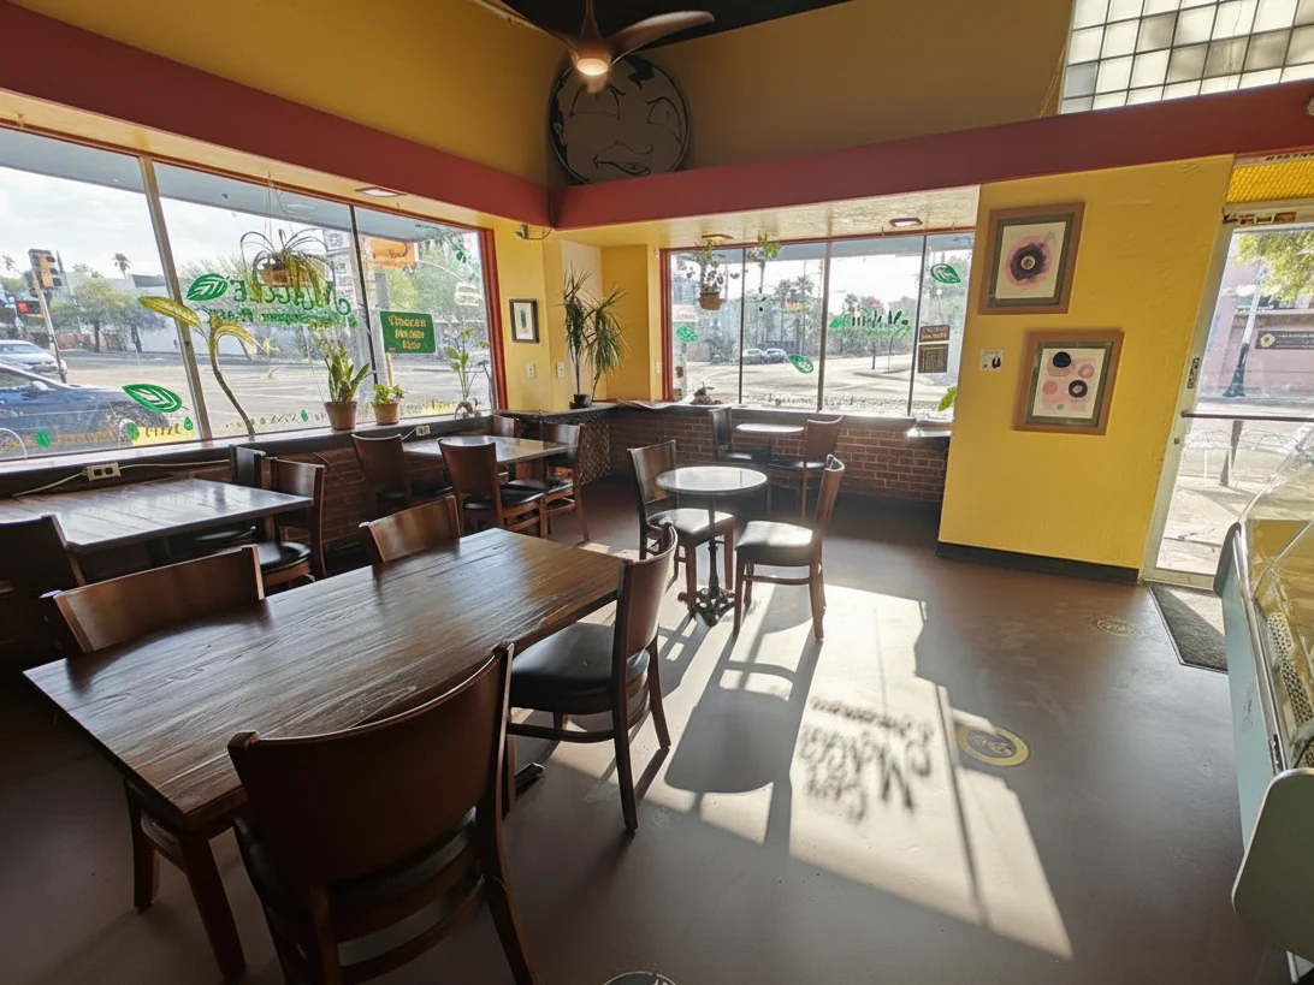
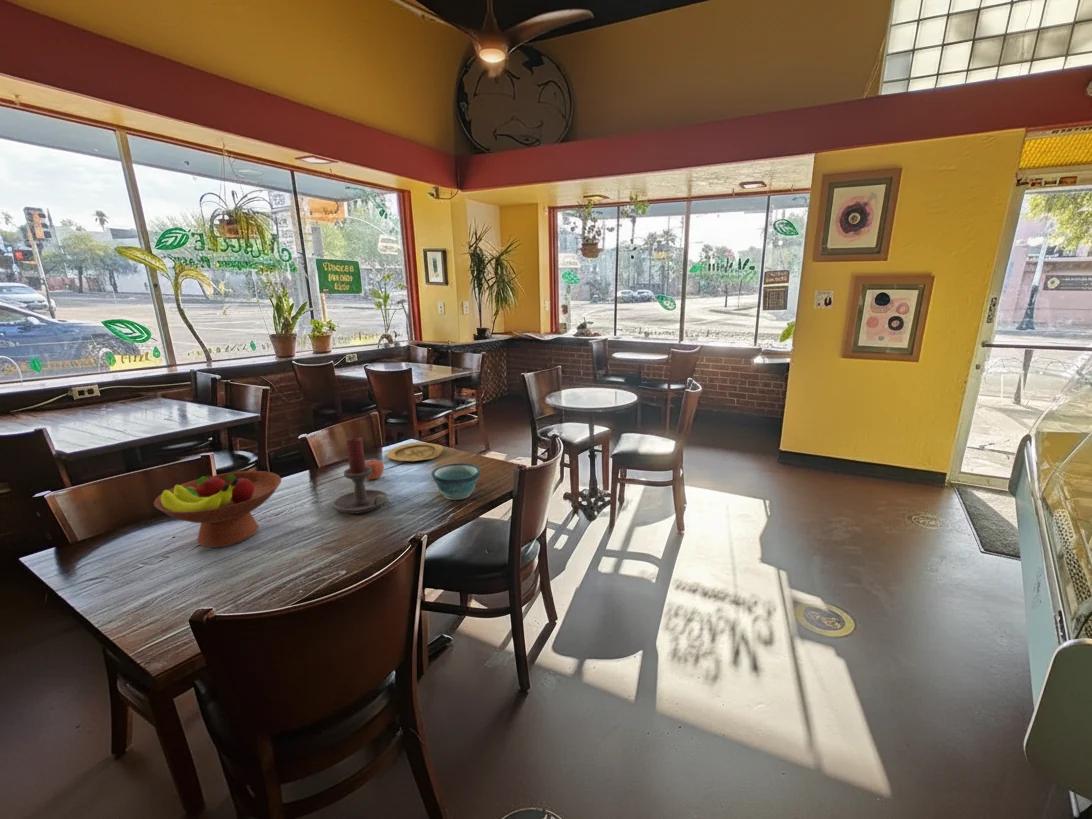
+ plate [385,442,444,462]
+ bowl [430,462,482,501]
+ apple [365,458,385,480]
+ fruit bowl [153,470,283,549]
+ candle holder [332,436,391,515]
